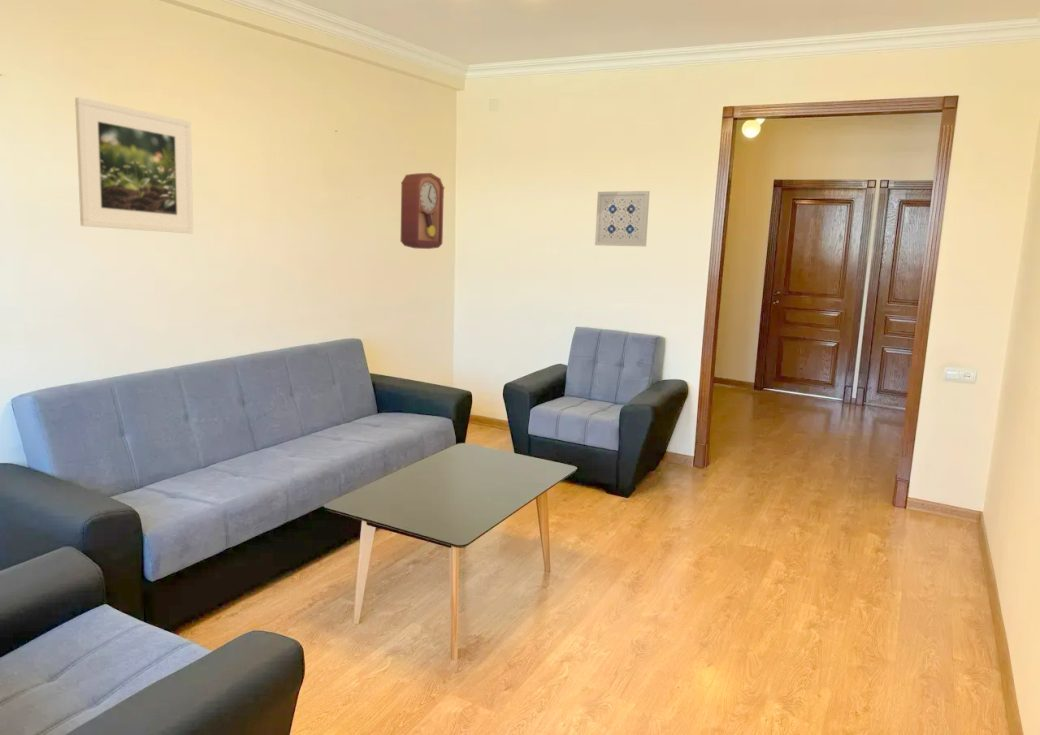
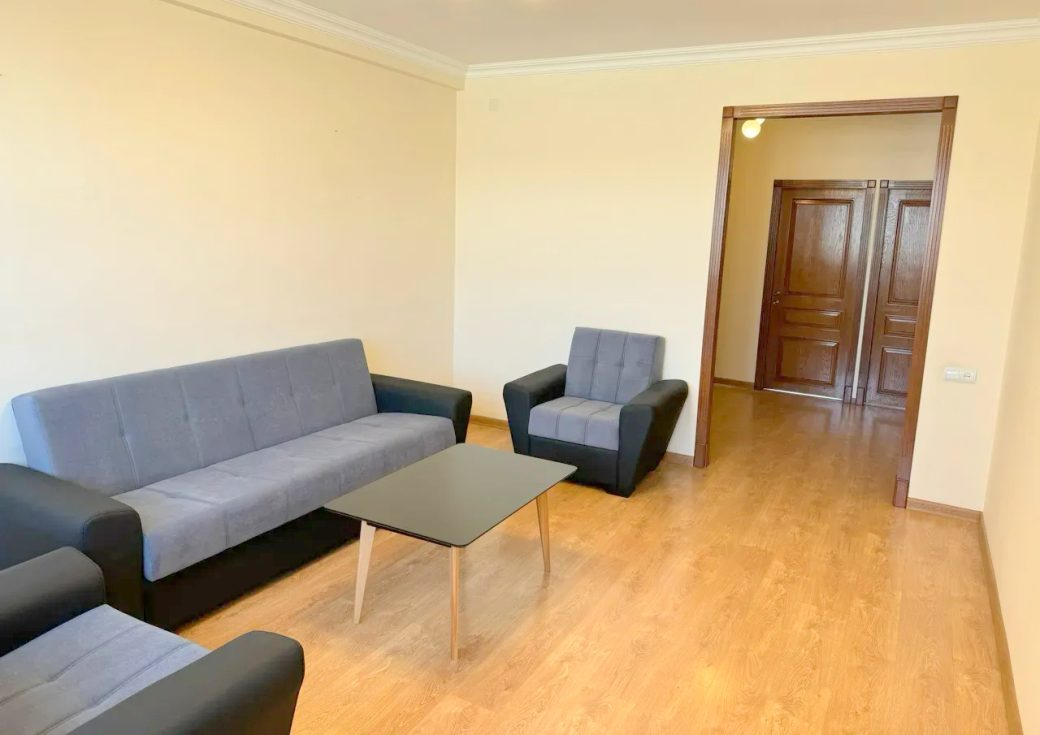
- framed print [74,96,194,234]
- pendulum clock [400,172,446,250]
- wall art [594,190,651,247]
